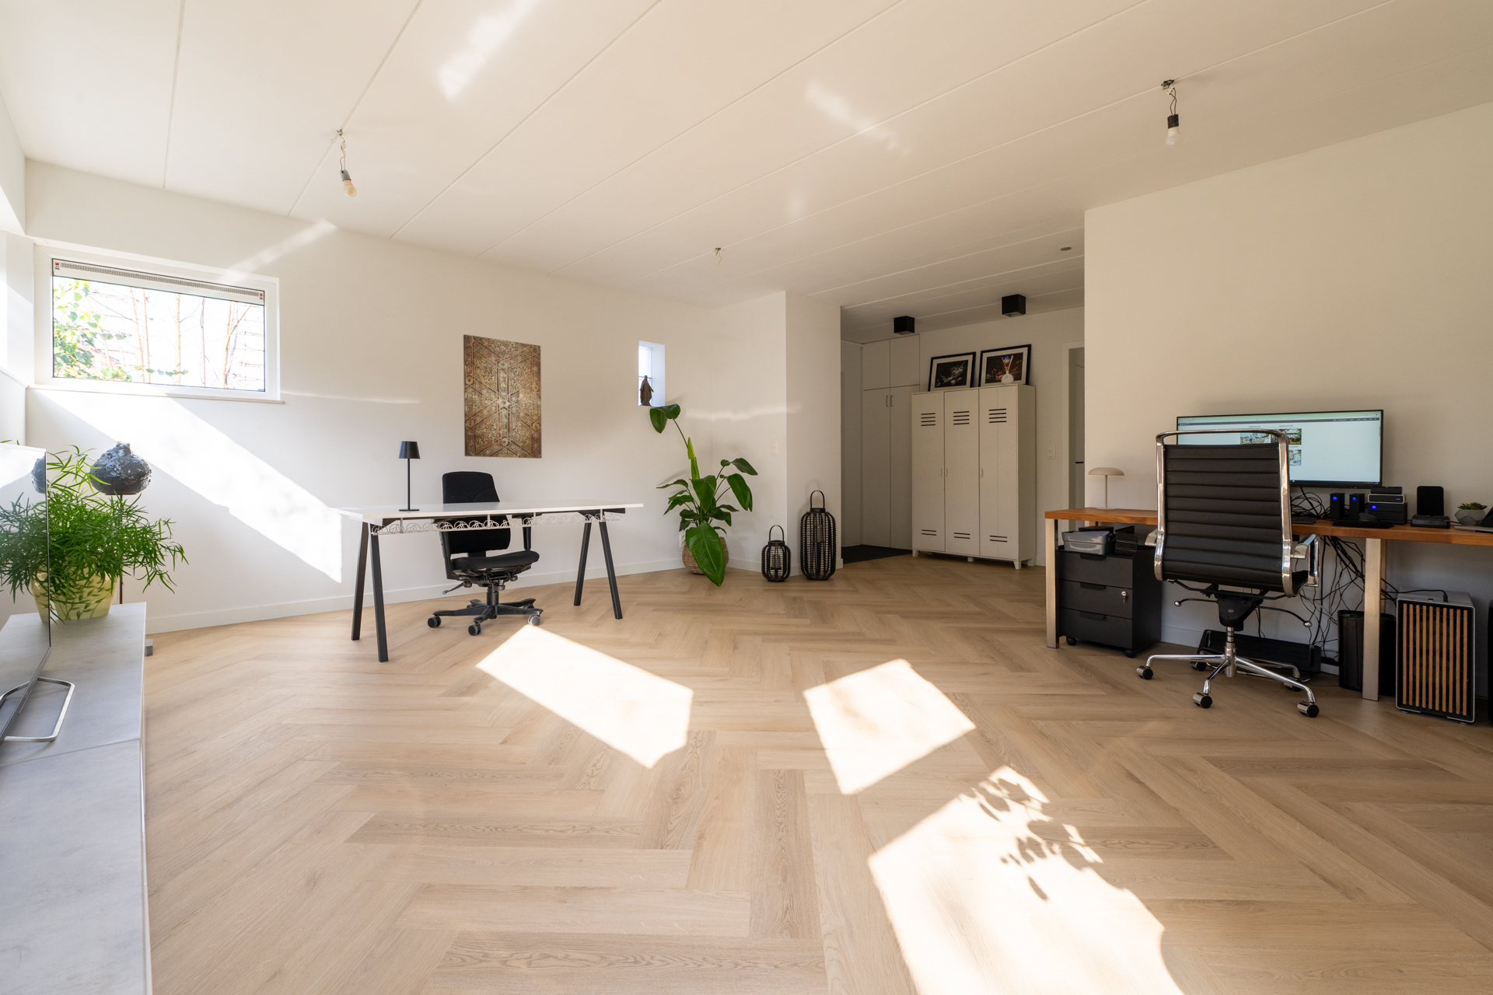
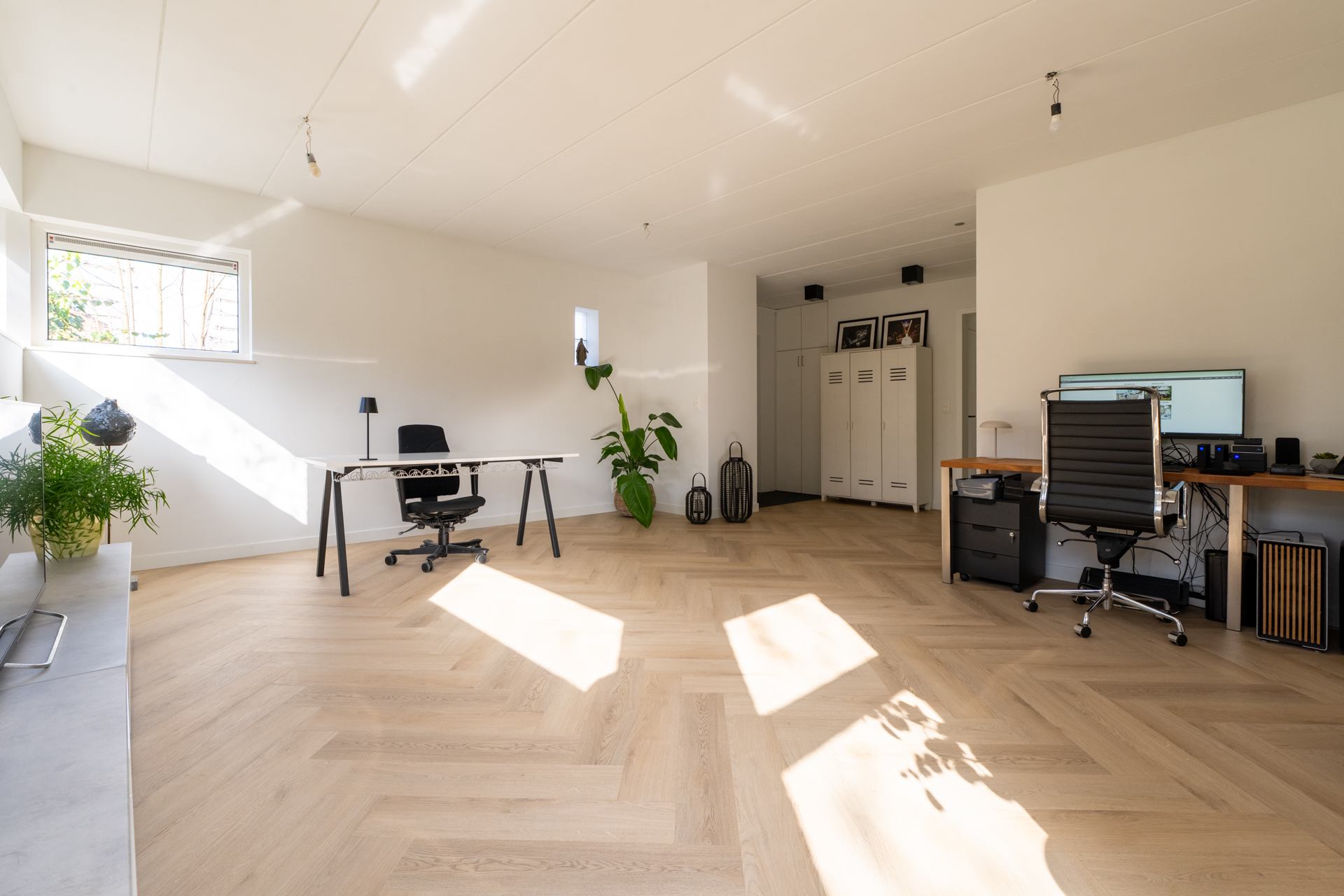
- wall art [462,333,543,460]
